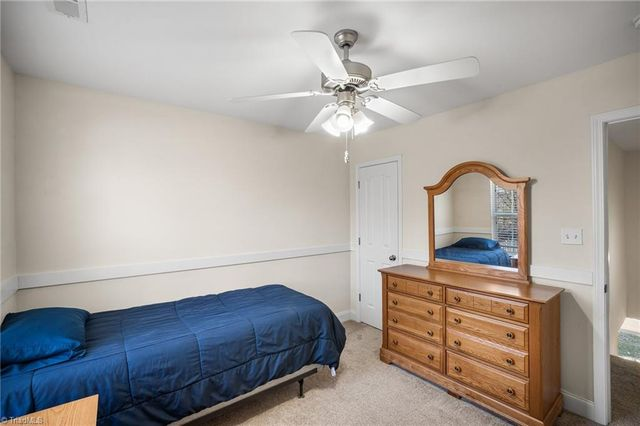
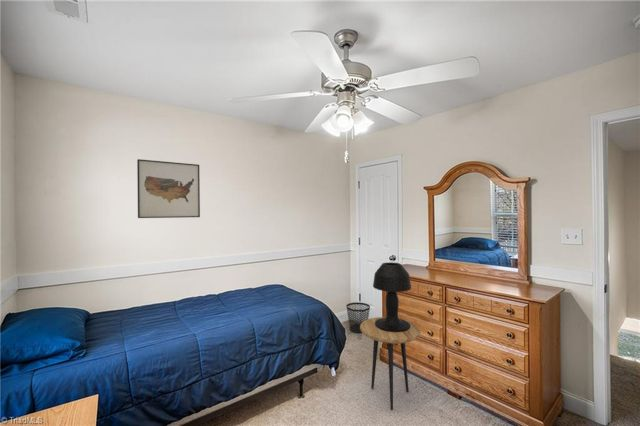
+ wall art [136,158,201,219]
+ side table [360,316,422,411]
+ table lamp [372,261,412,332]
+ wastebasket [346,301,371,334]
